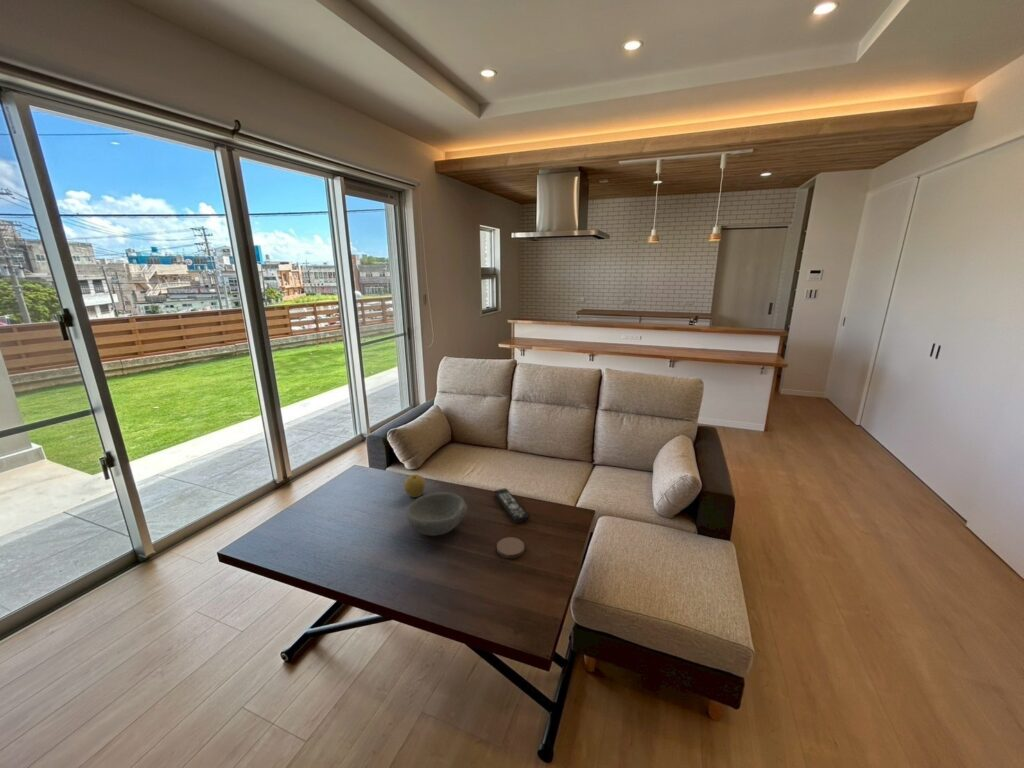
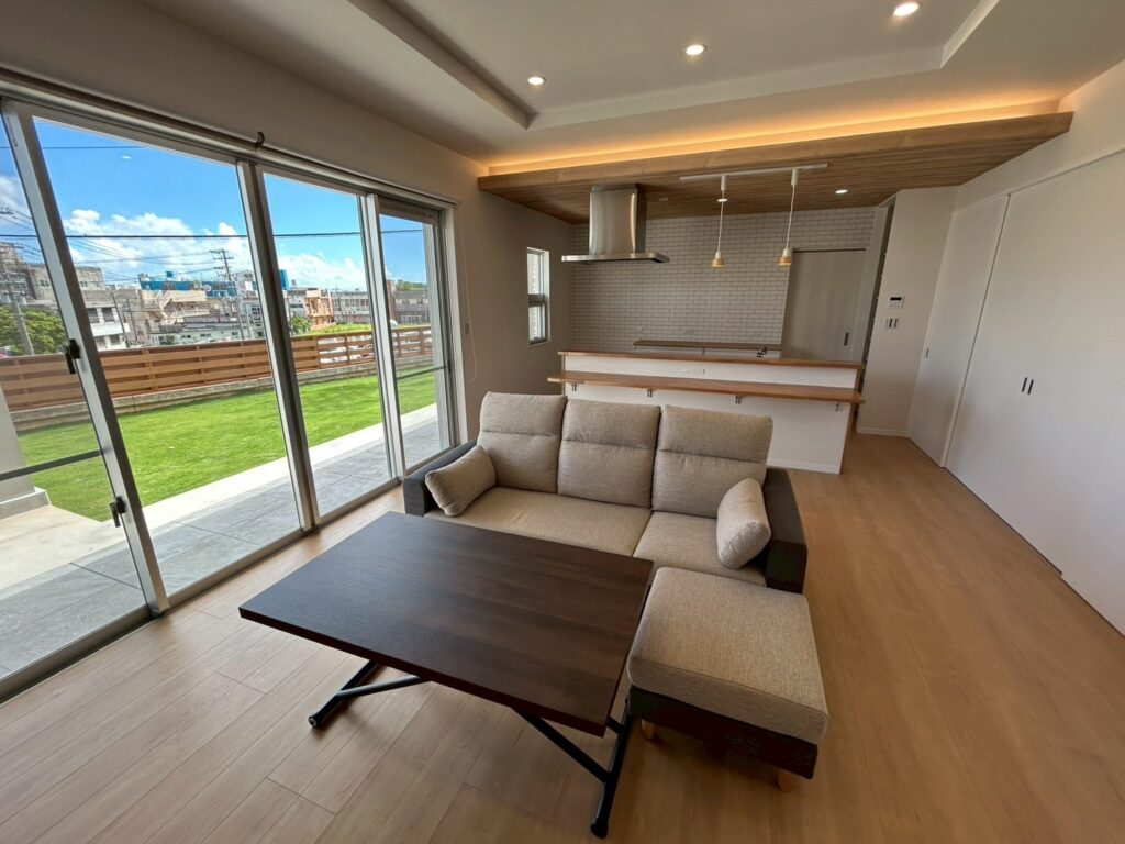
- coaster [496,536,525,559]
- bowl [406,491,468,537]
- remote control [493,487,530,524]
- fruit [403,473,426,498]
